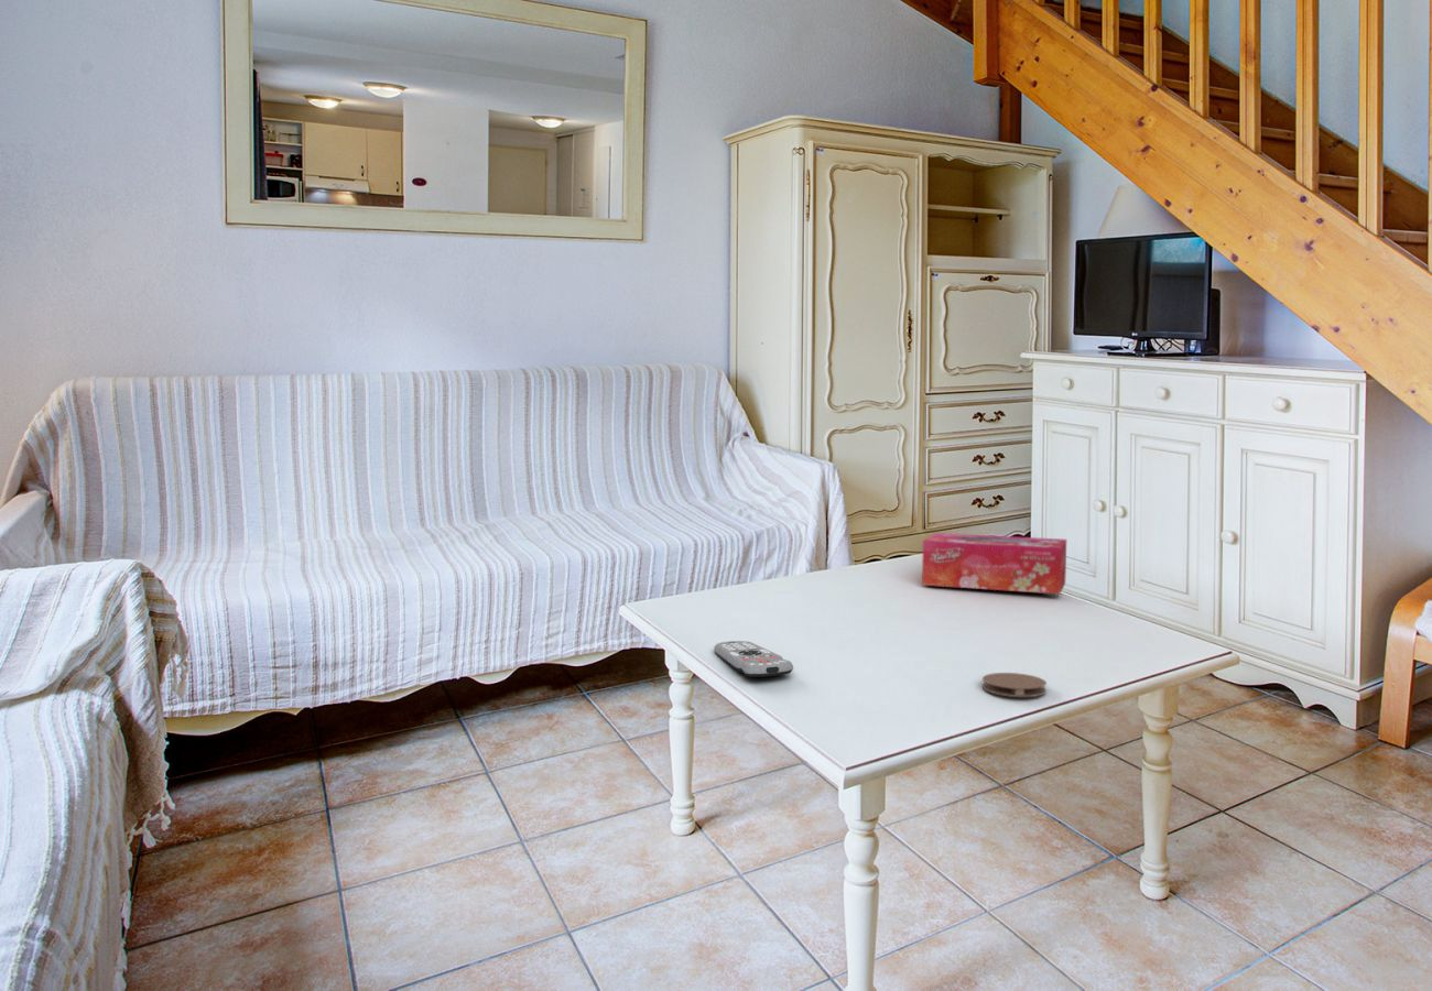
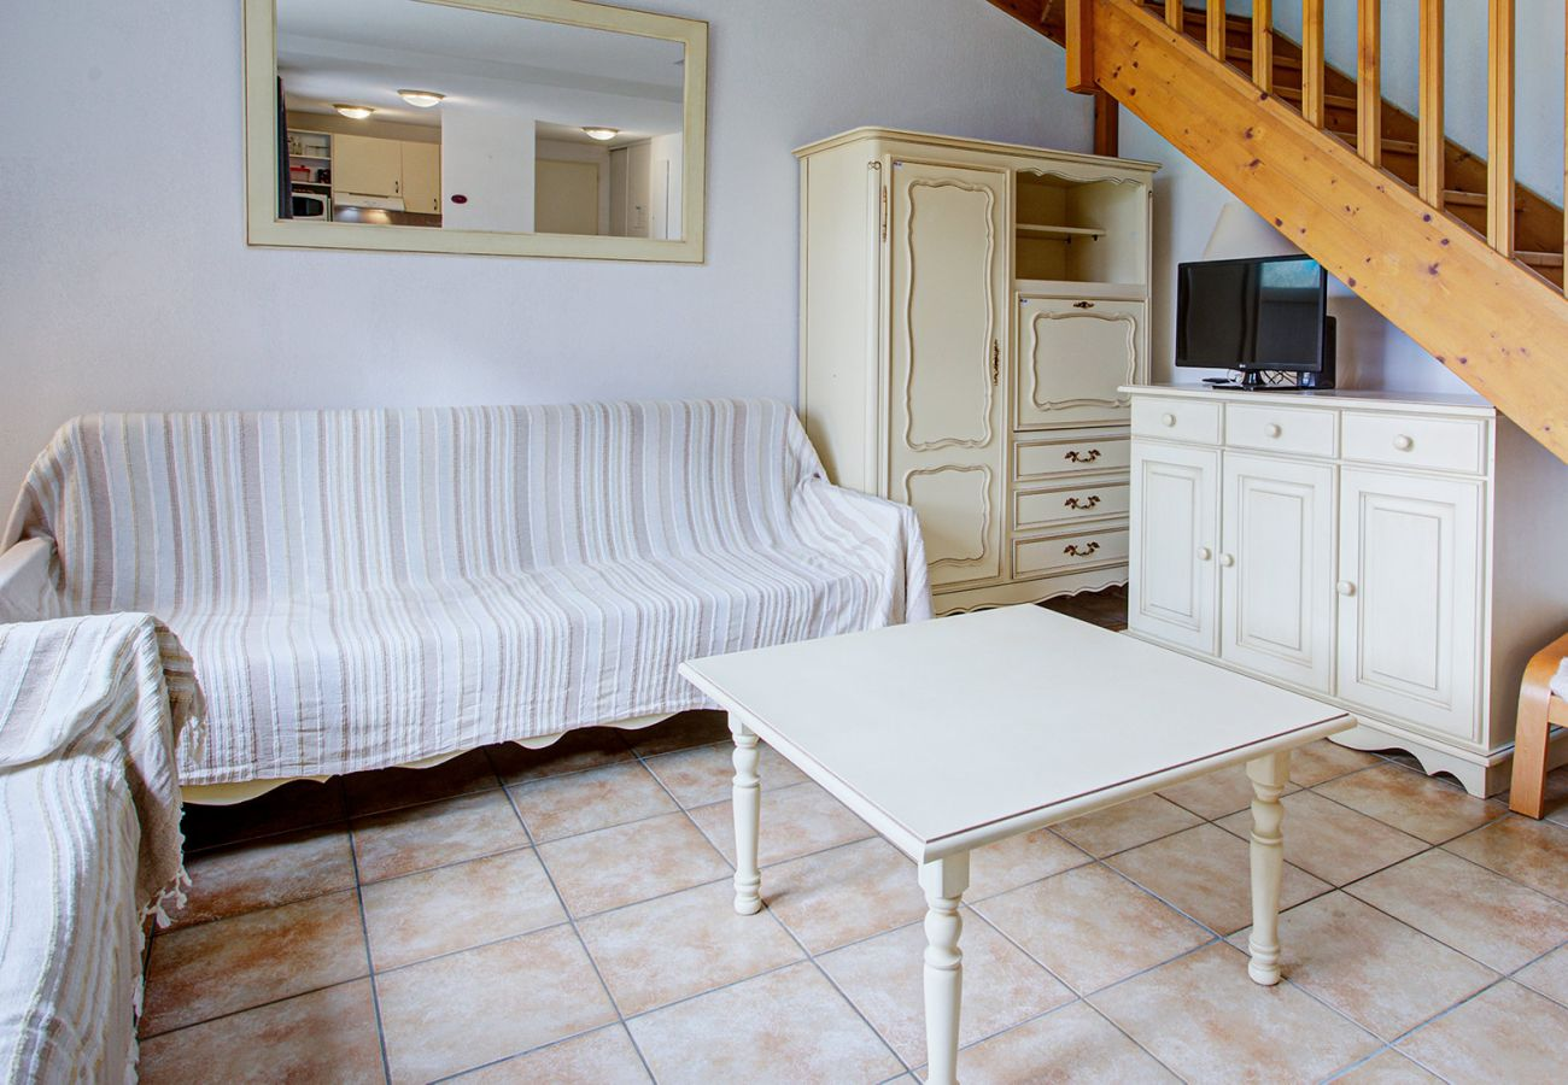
- tissue box [921,532,1067,596]
- coaster [981,672,1048,698]
- remote control [713,640,794,678]
